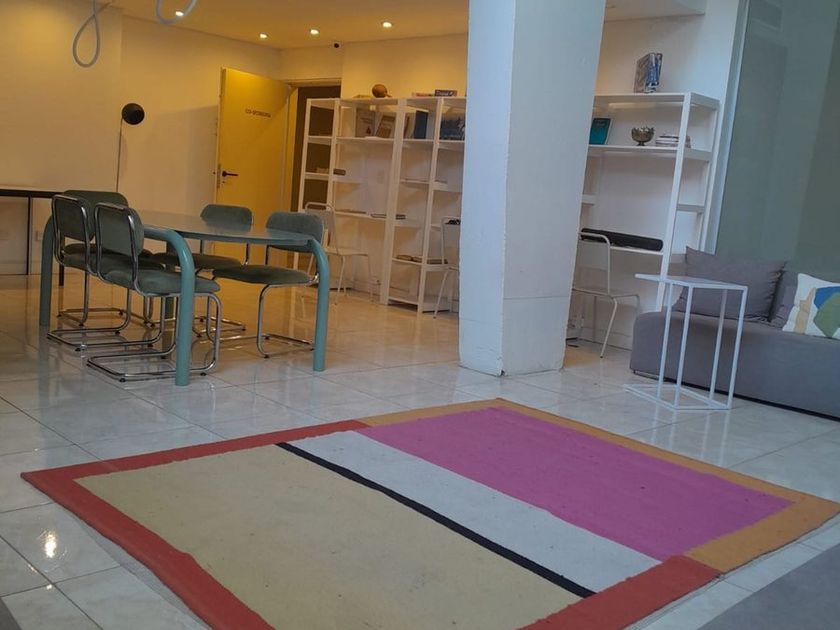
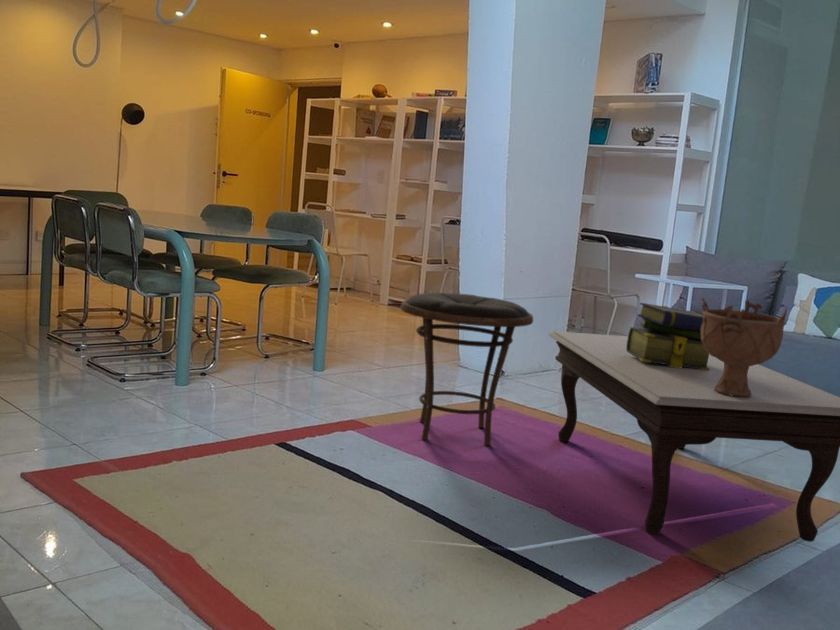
+ coffee table [547,330,840,543]
+ stack of books [626,302,710,370]
+ side table [400,292,534,447]
+ decorative bowl [701,297,788,397]
